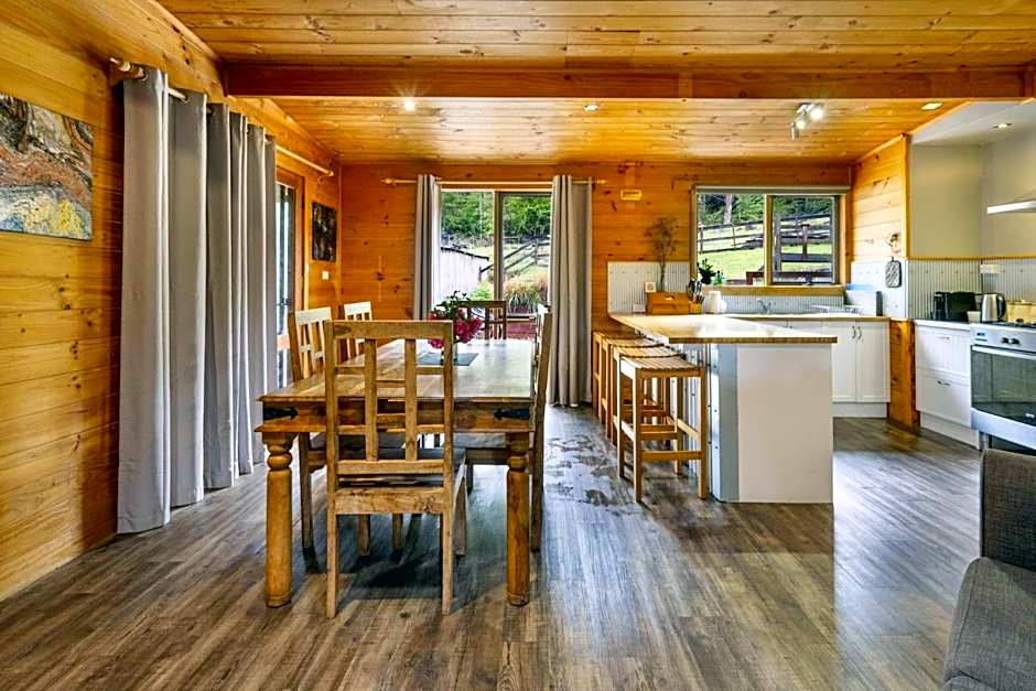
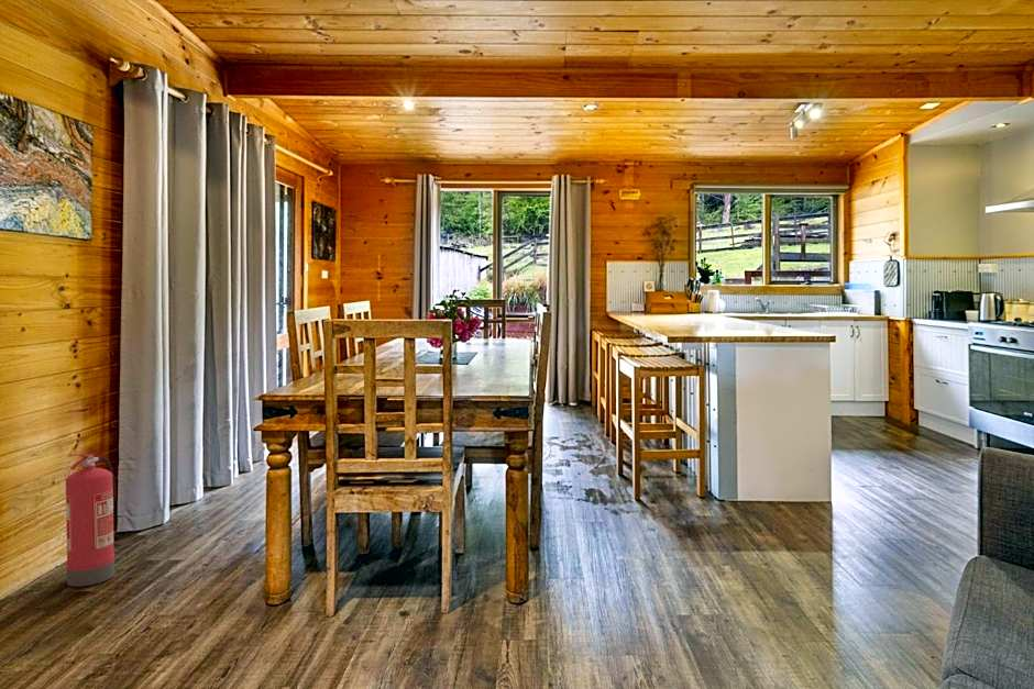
+ fire extinguisher [65,453,117,588]
